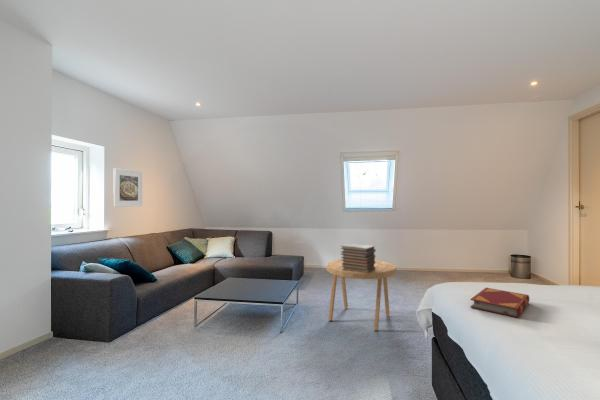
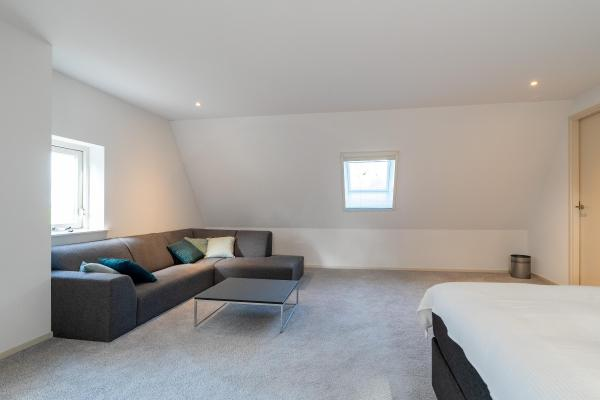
- book stack [340,243,377,273]
- side table [326,258,397,332]
- hardback book [469,287,530,319]
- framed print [112,167,143,208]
